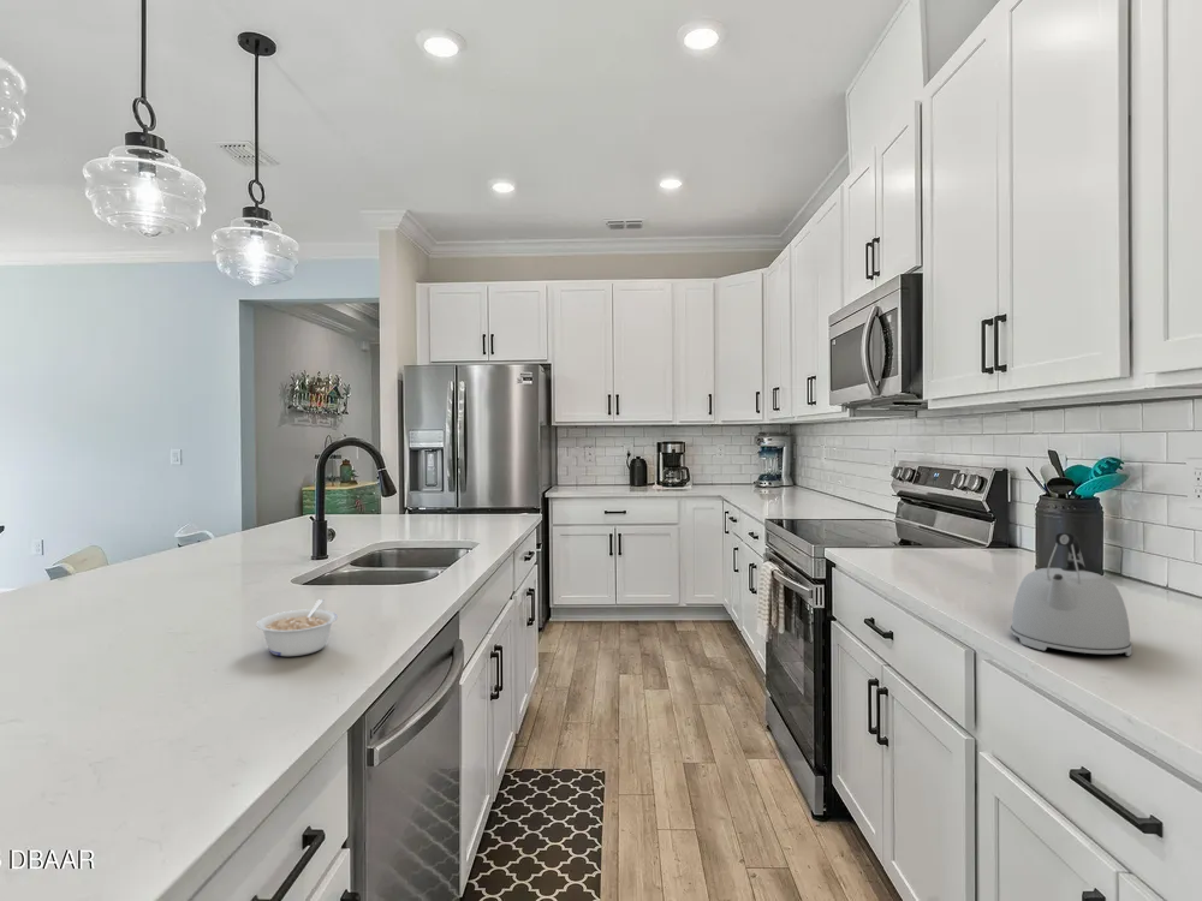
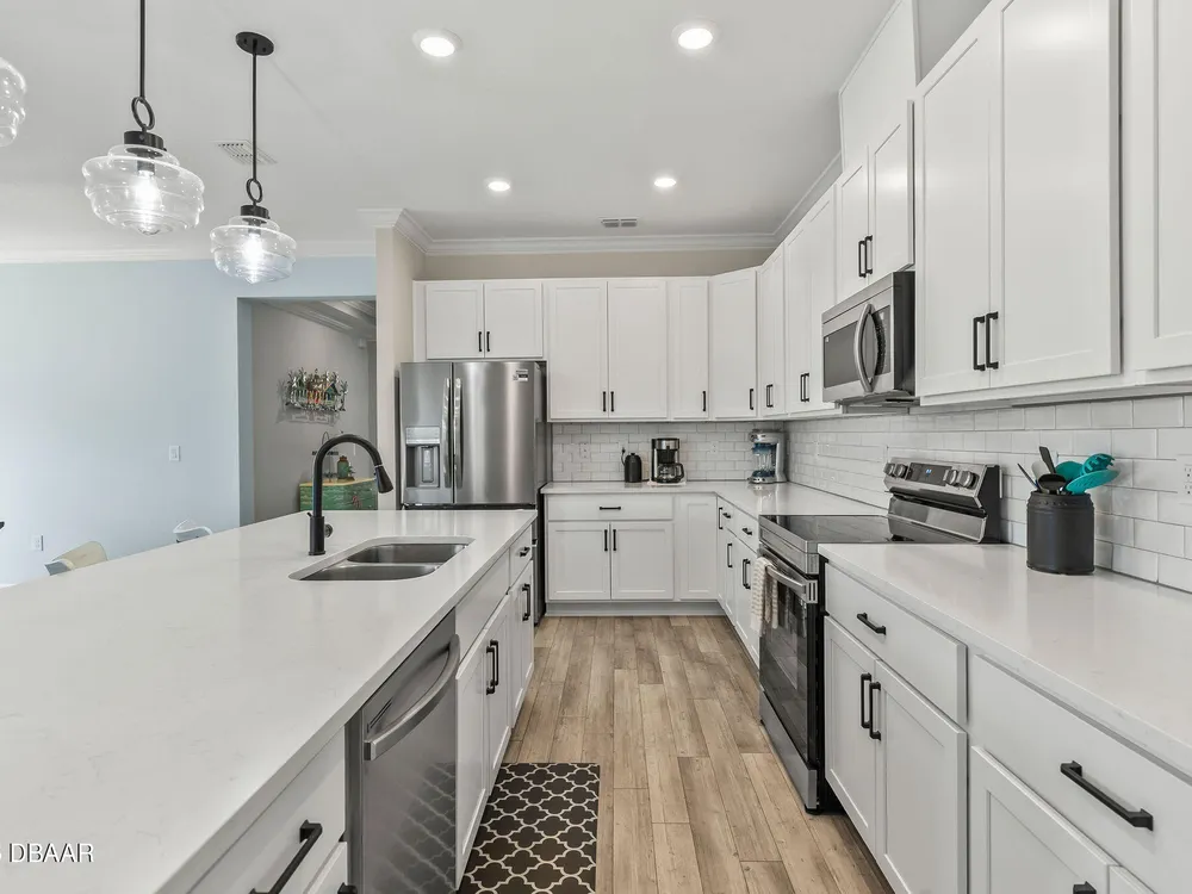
- legume [256,598,339,657]
- kettle [1010,532,1133,657]
